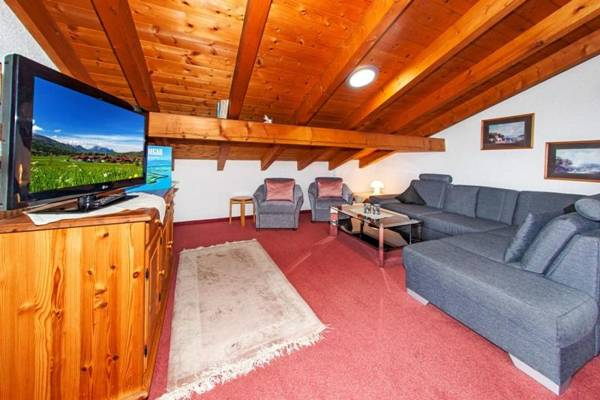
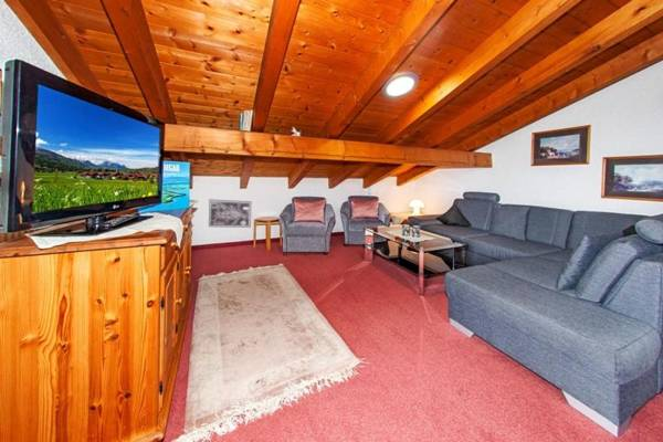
+ wall art [208,198,252,229]
